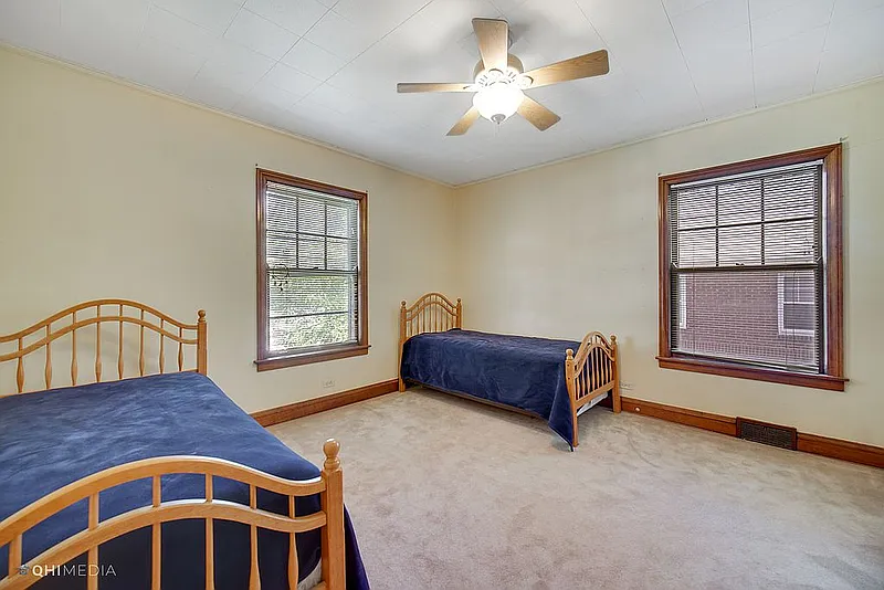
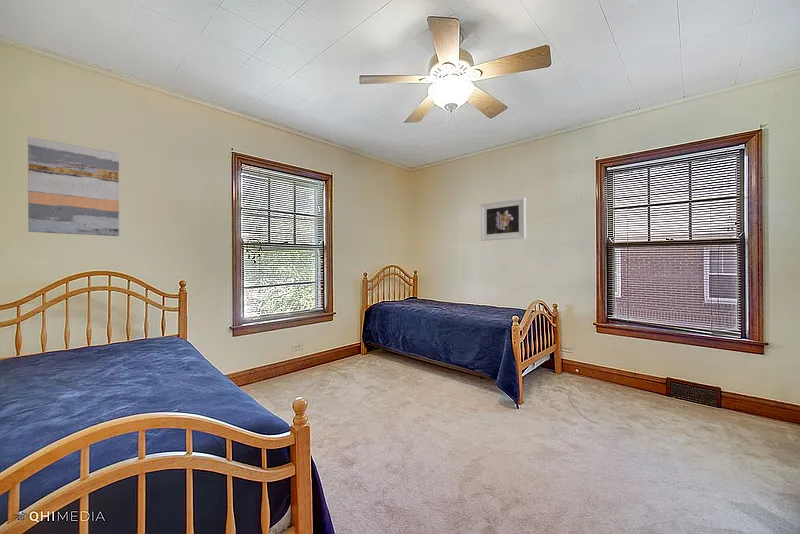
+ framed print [480,197,527,242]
+ wall art [27,136,120,237]
